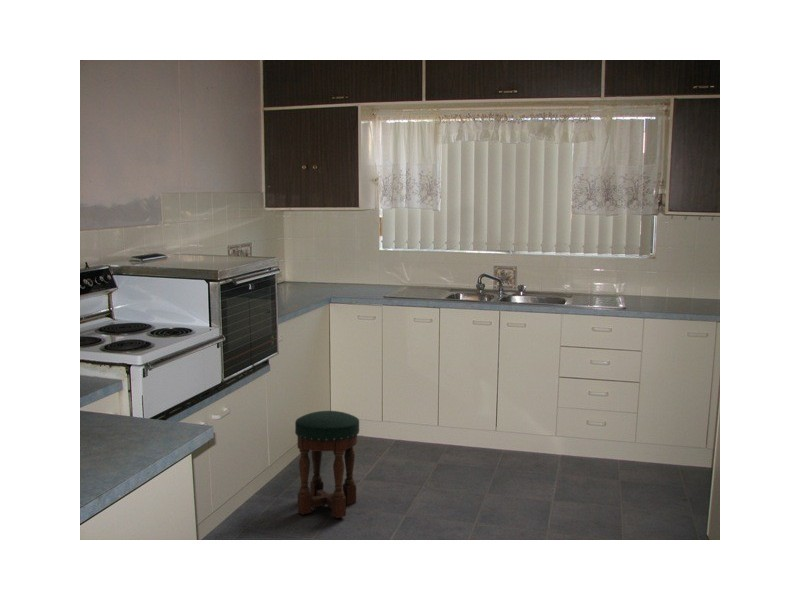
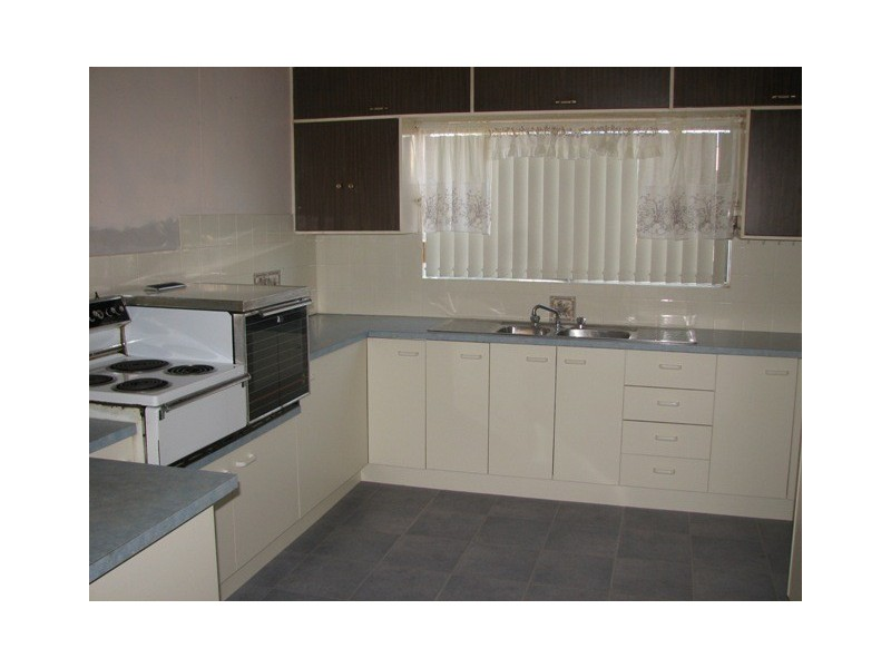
- stool [294,410,360,519]
